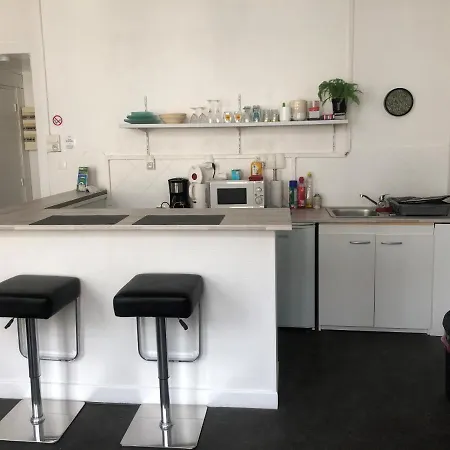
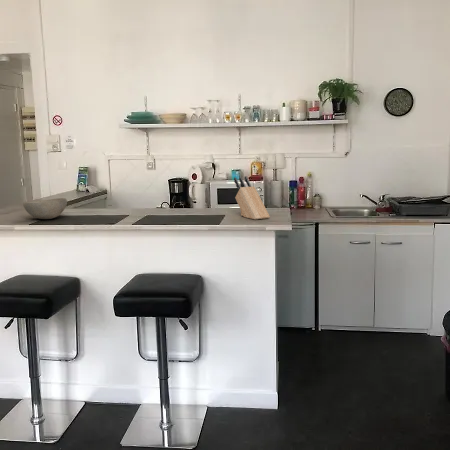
+ knife block [233,175,271,220]
+ bowl [22,197,68,220]
